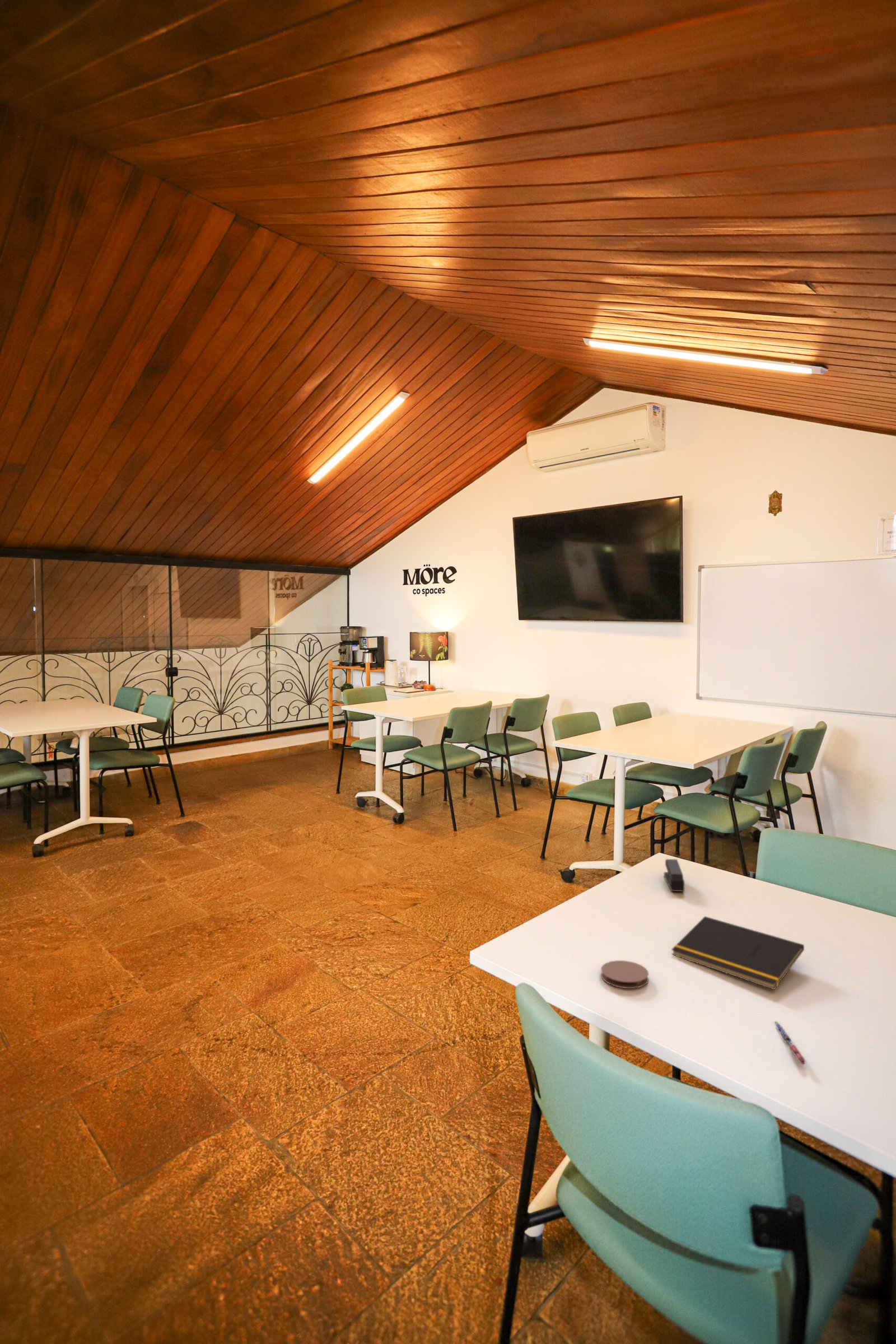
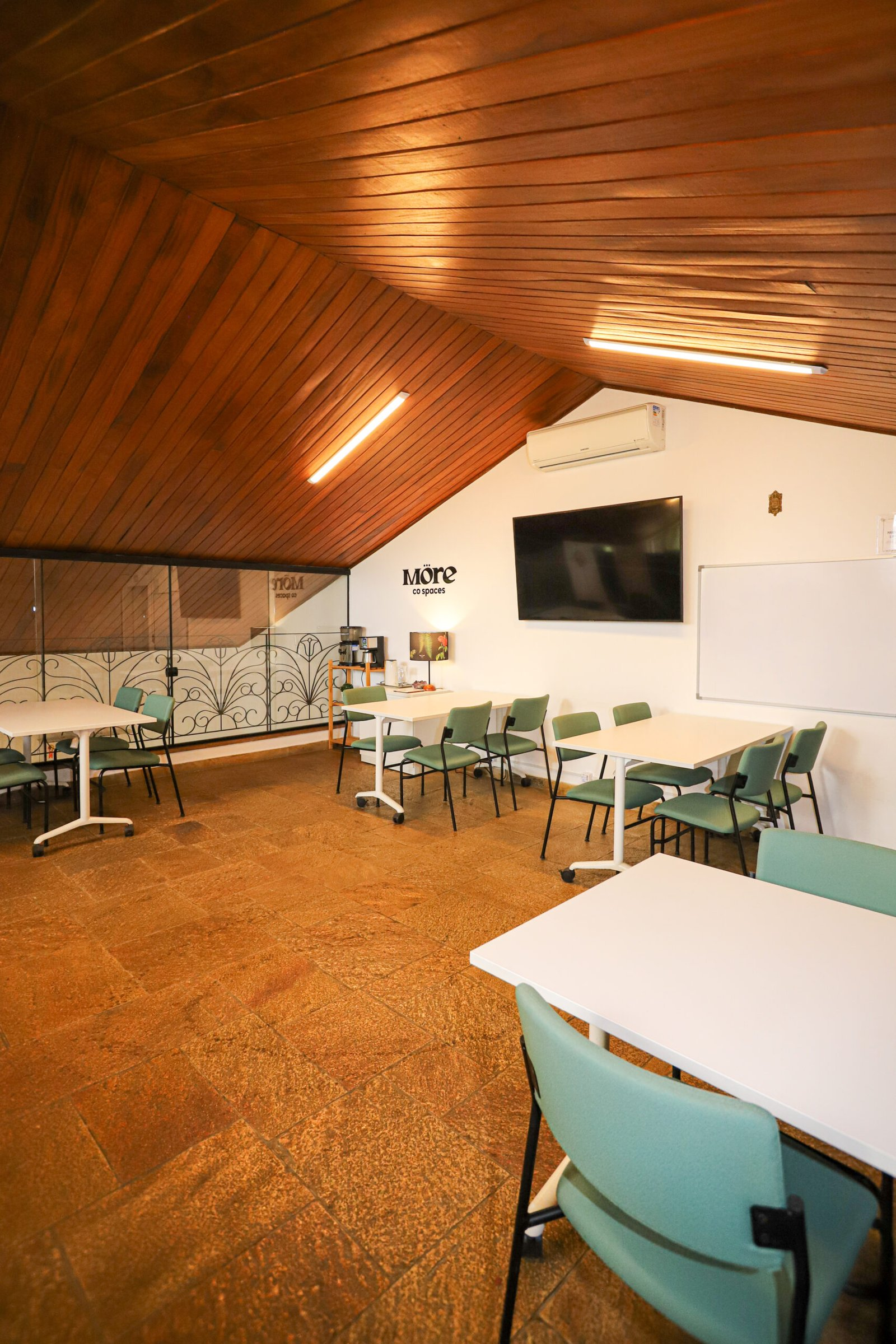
- stapler [664,858,685,892]
- coaster [600,960,649,989]
- pen [774,1021,807,1065]
- notepad [671,916,805,990]
